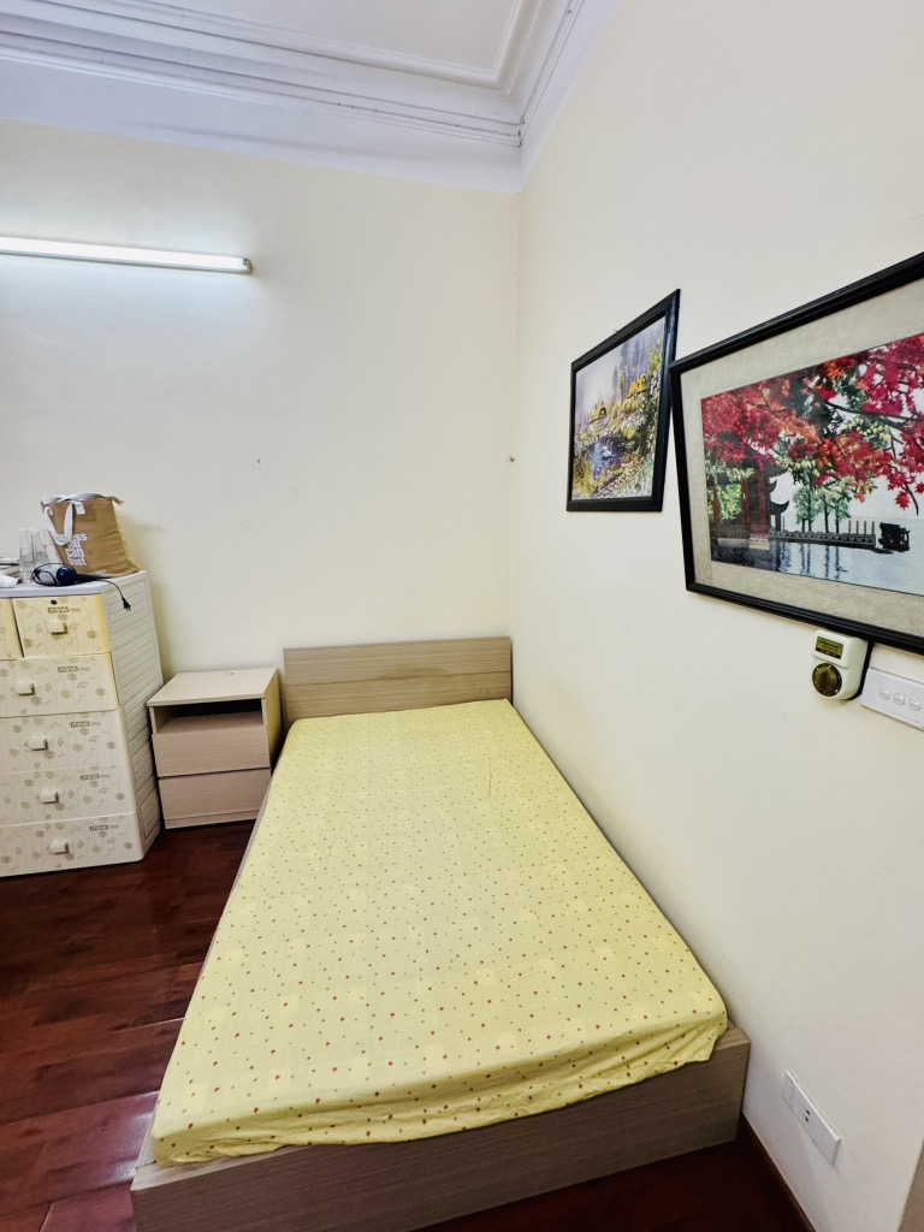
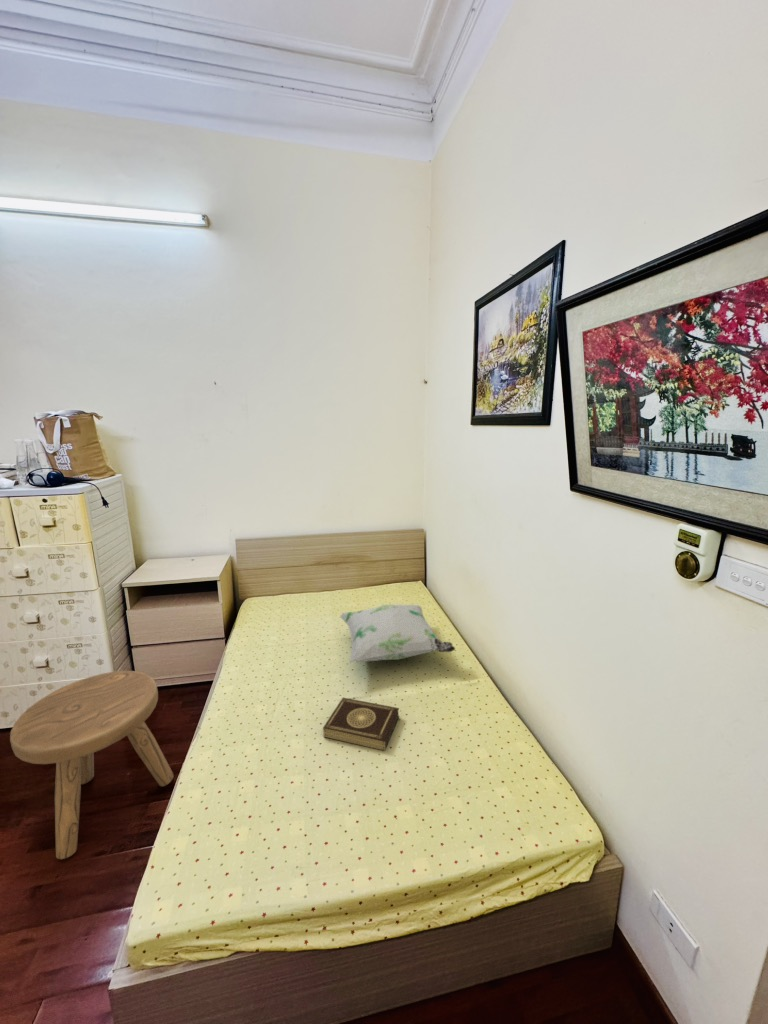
+ book [322,697,400,752]
+ stool [9,670,175,860]
+ decorative pillow [339,603,456,665]
